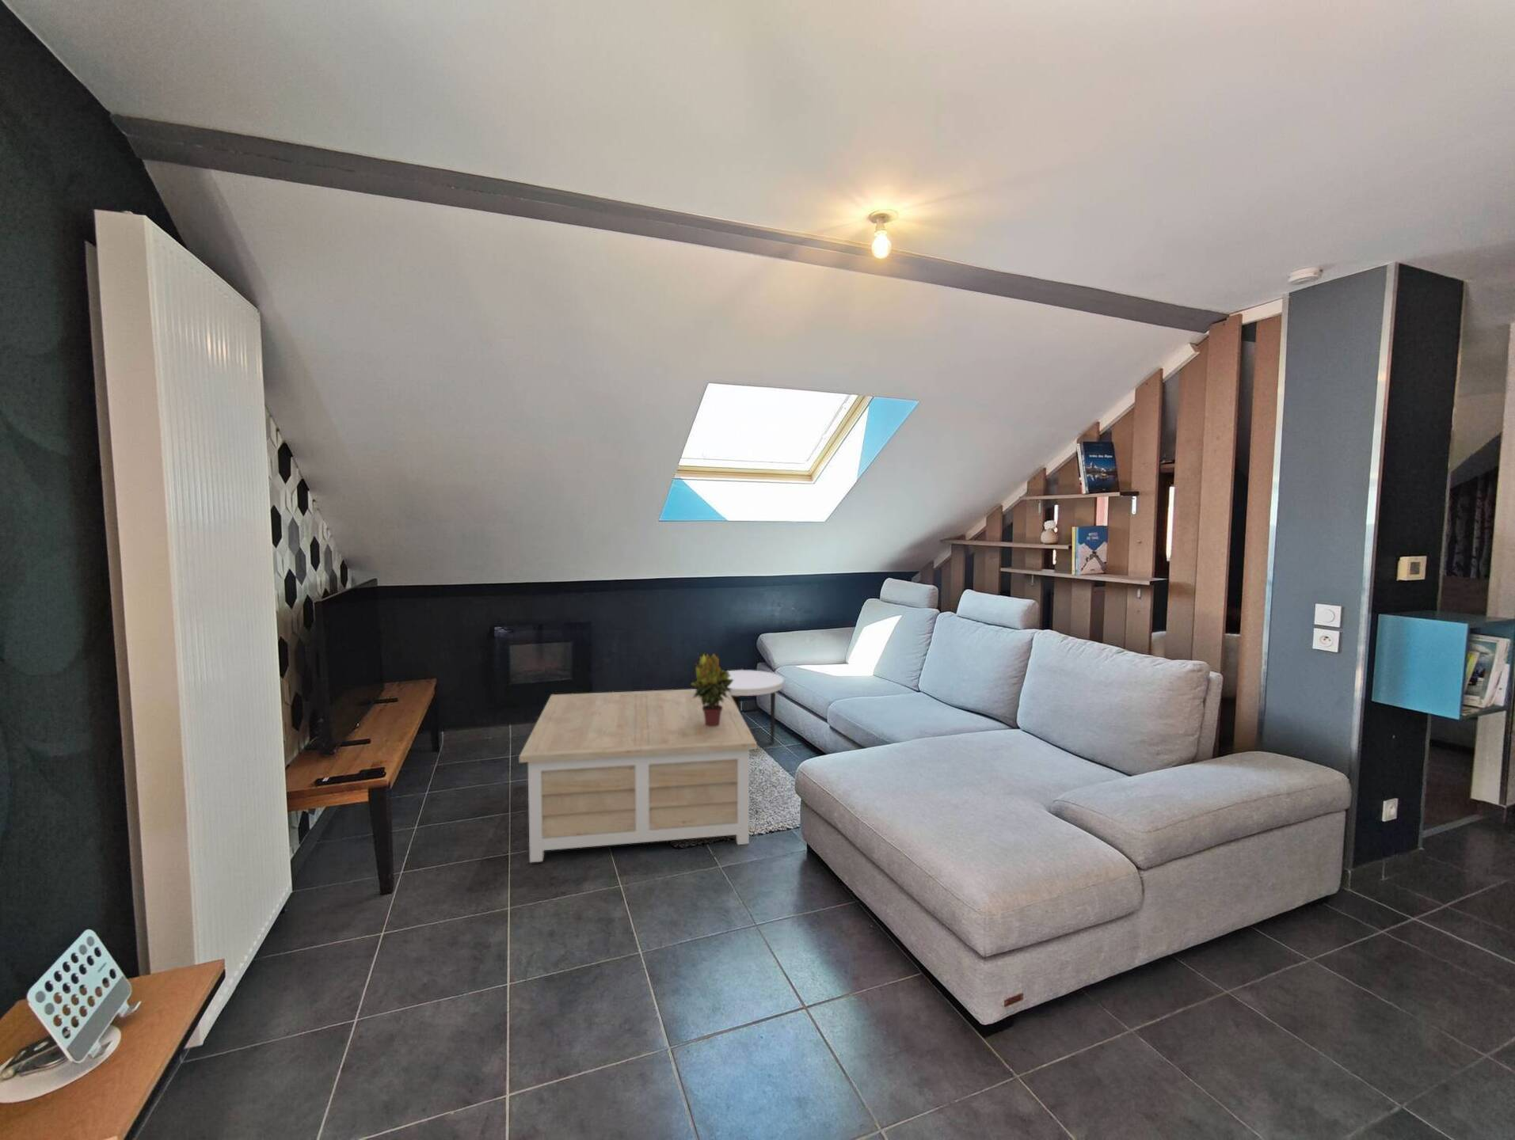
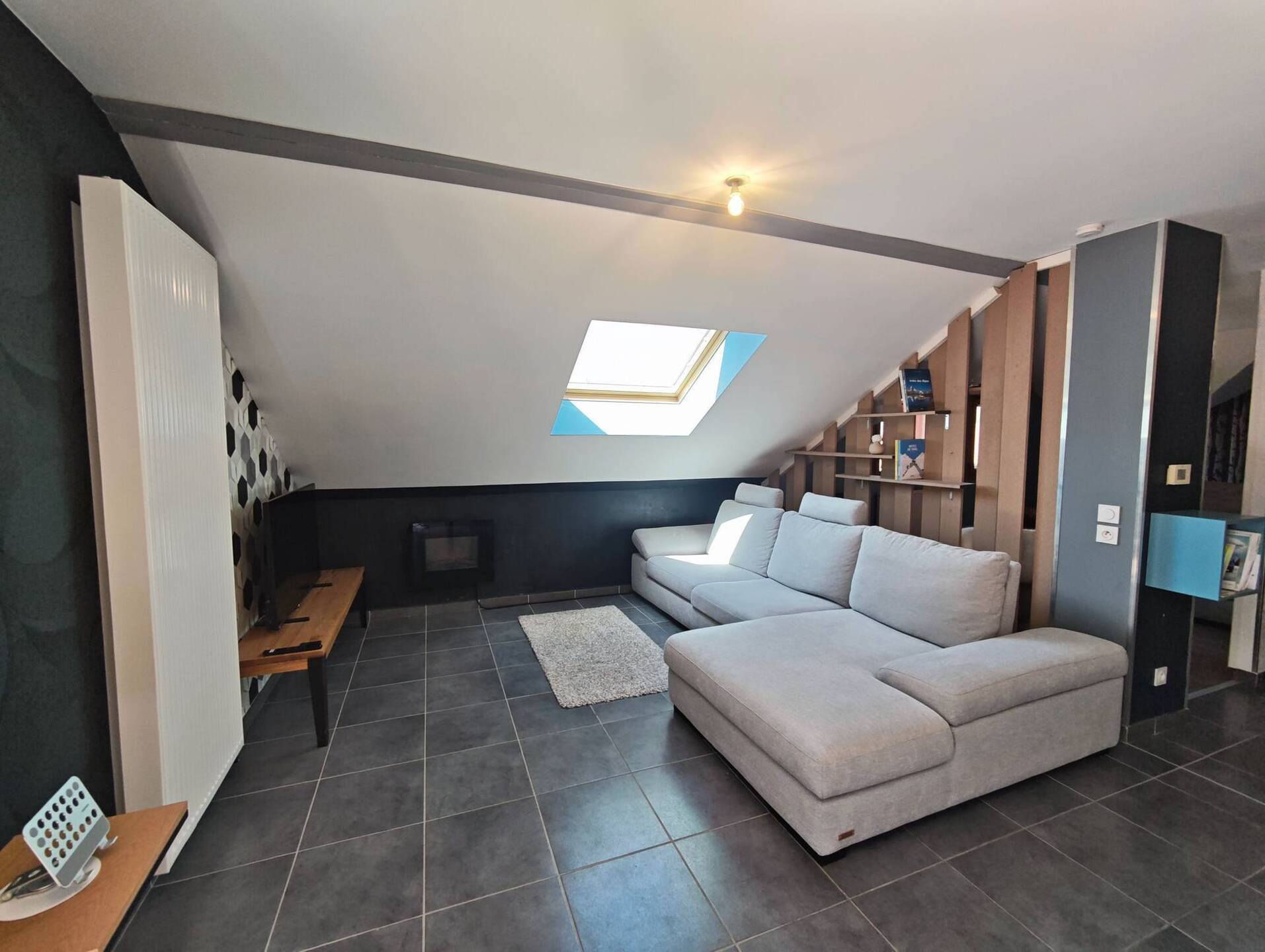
- side table [726,669,784,746]
- coffee table [517,689,758,863]
- potted plant [690,653,733,727]
